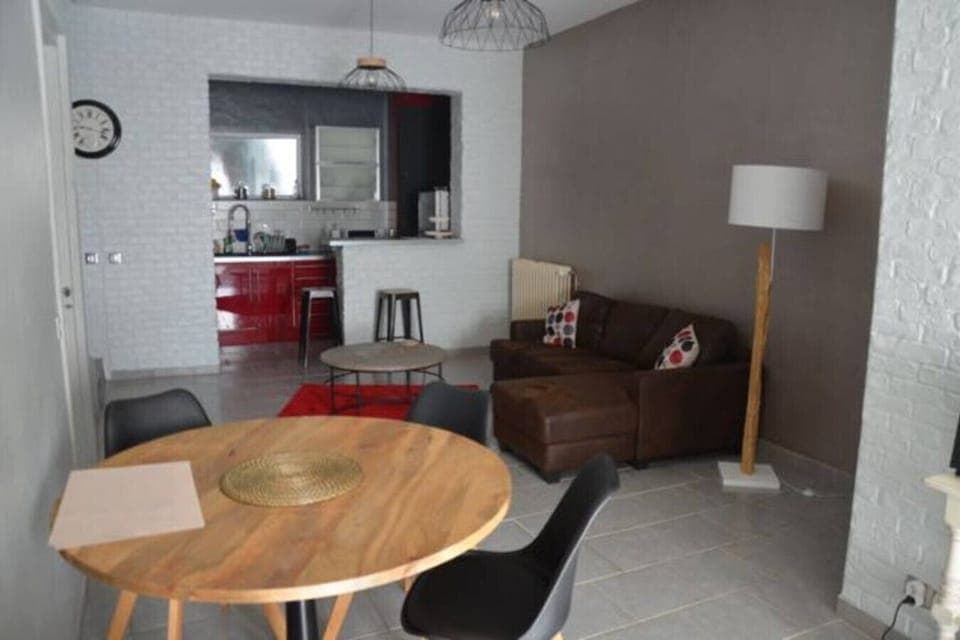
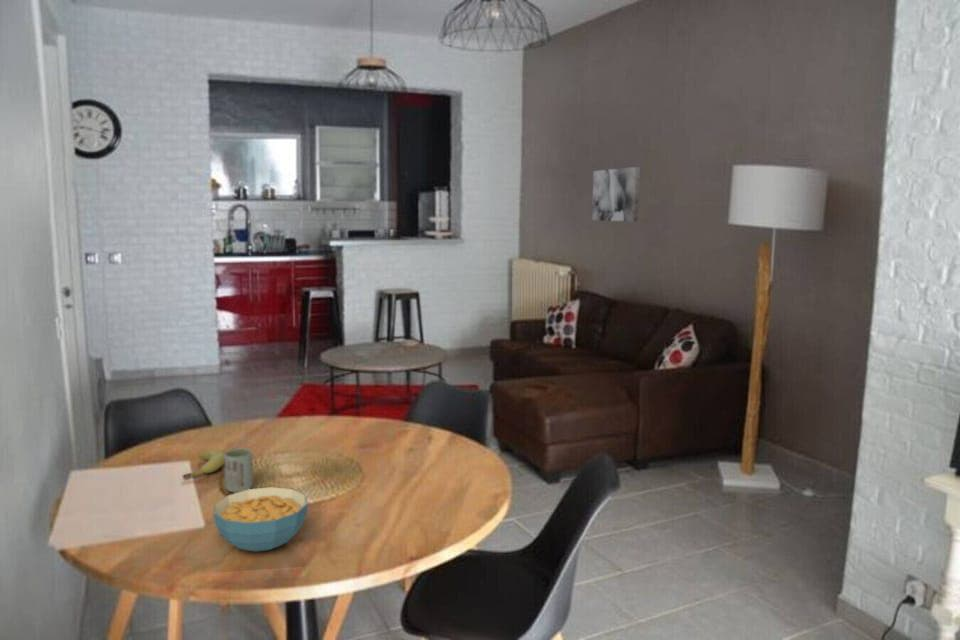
+ cup [224,447,254,494]
+ wall art [591,166,641,222]
+ cereal bowl [212,486,309,553]
+ fruit [182,448,225,480]
